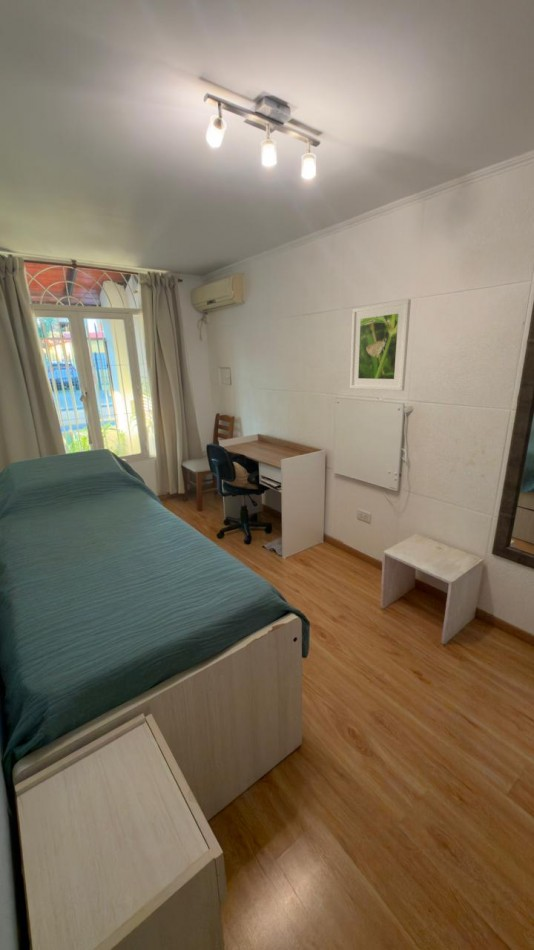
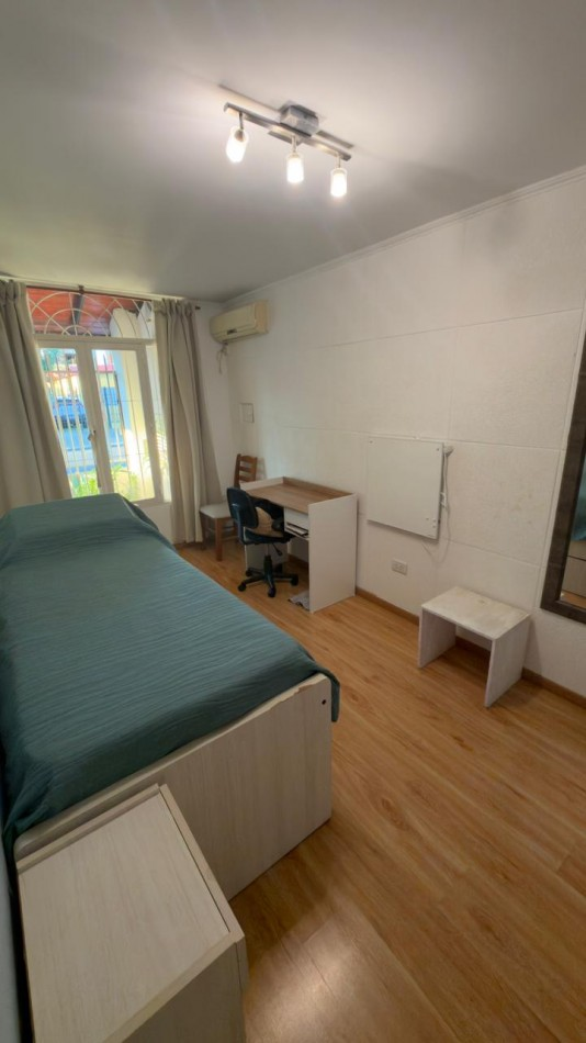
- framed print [349,298,412,392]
